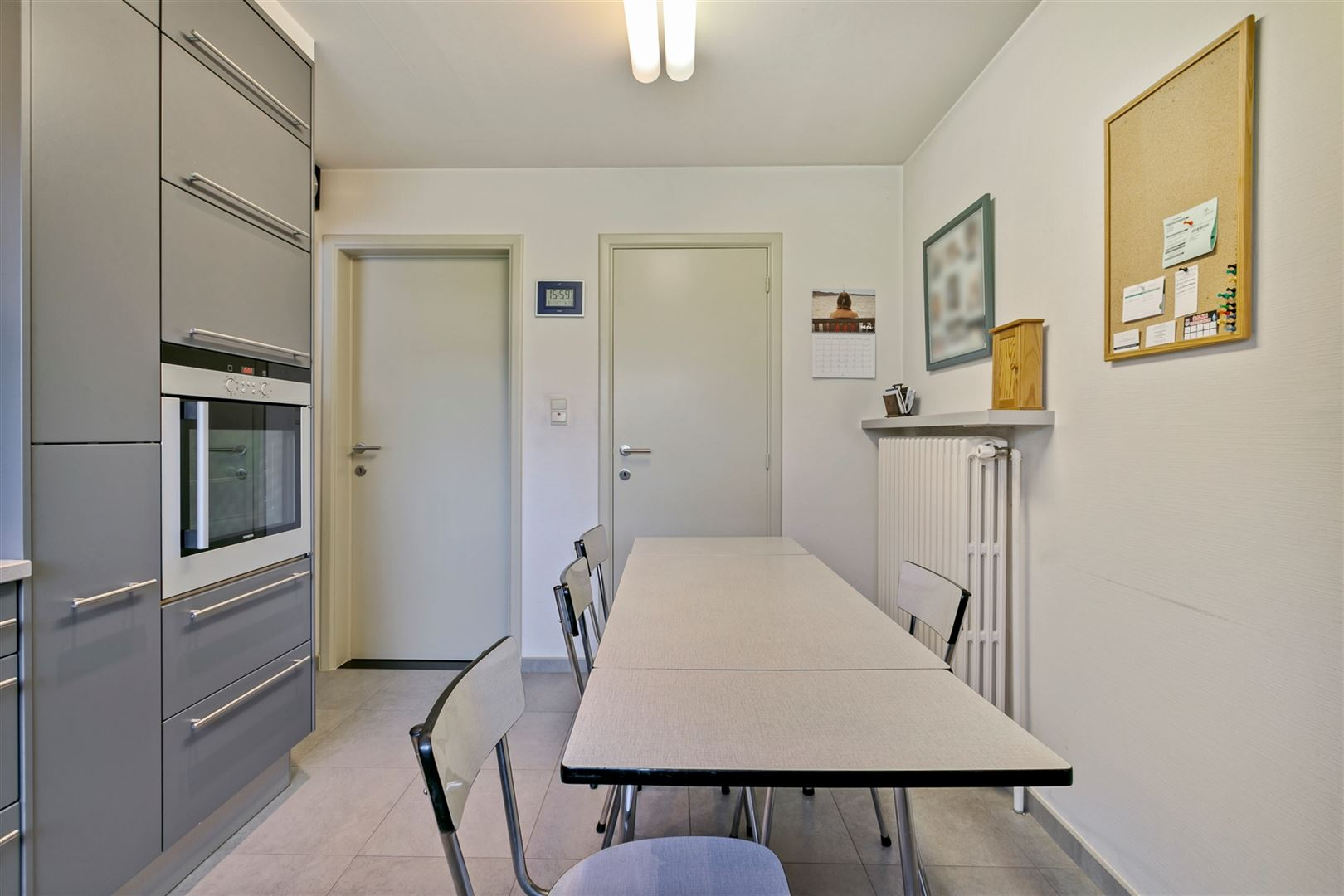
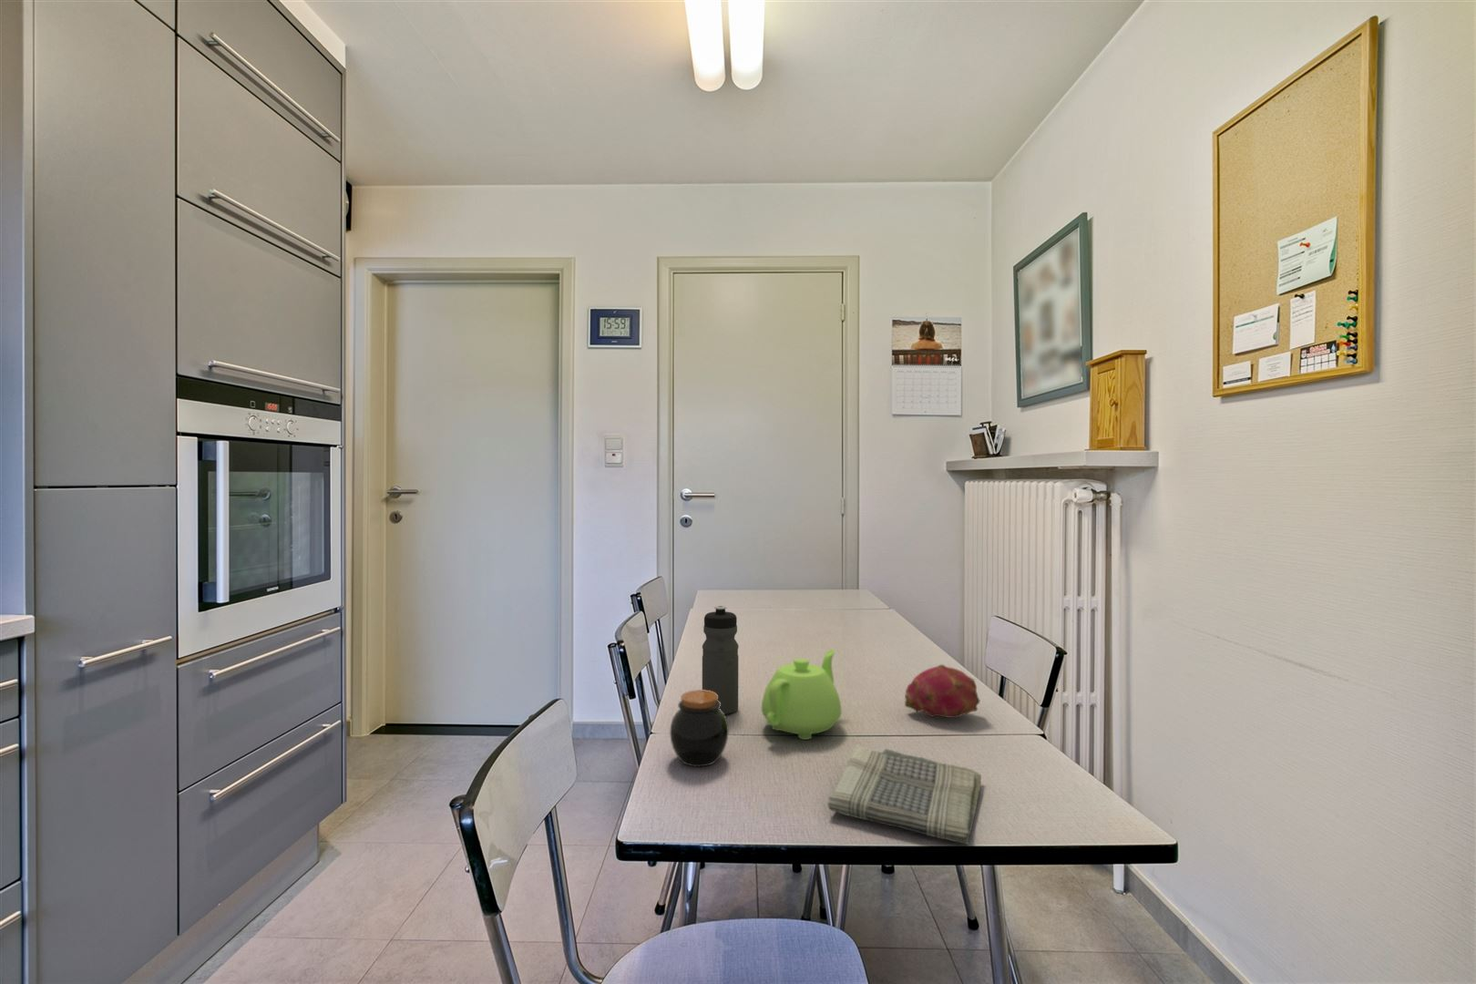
+ dish towel [826,746,982,845]
+ teapot [761,649,842,740]
+ water bottle [702,605,740,715]
+ jar [669,689,730,768]
+ fruit [904,663,981,719]
